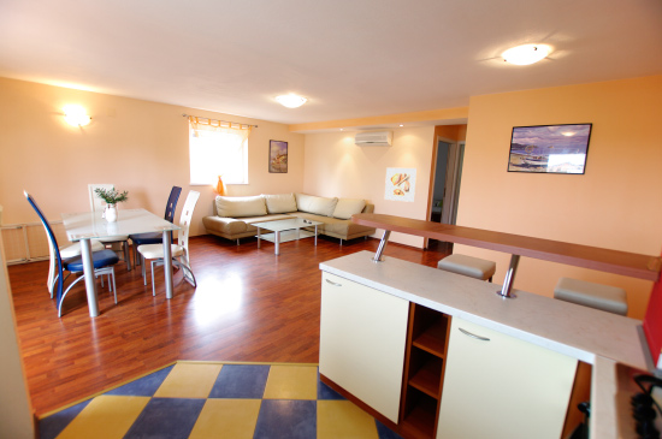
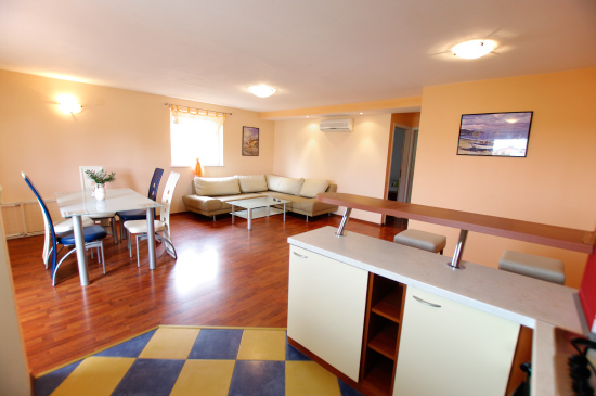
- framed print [384,167,418,203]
